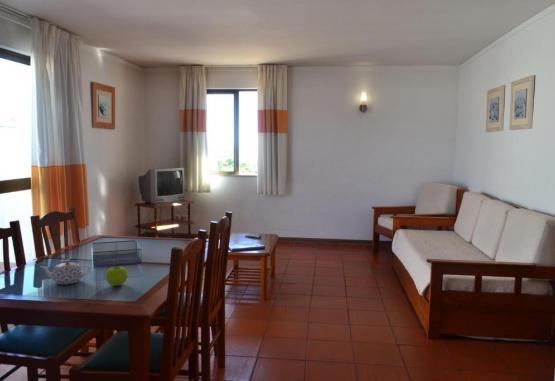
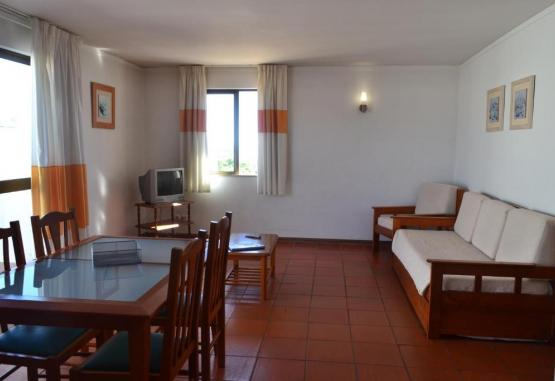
- fruit [105,260,129,287]
- teapot [39,259,92,285]
